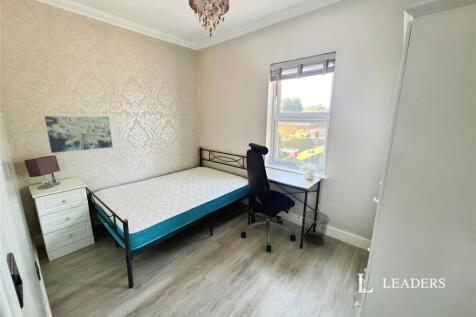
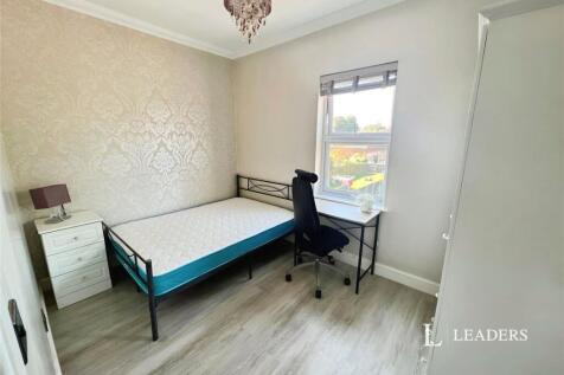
- waste bin [302,210,330,247]
- wall art [44,115,114,154]
